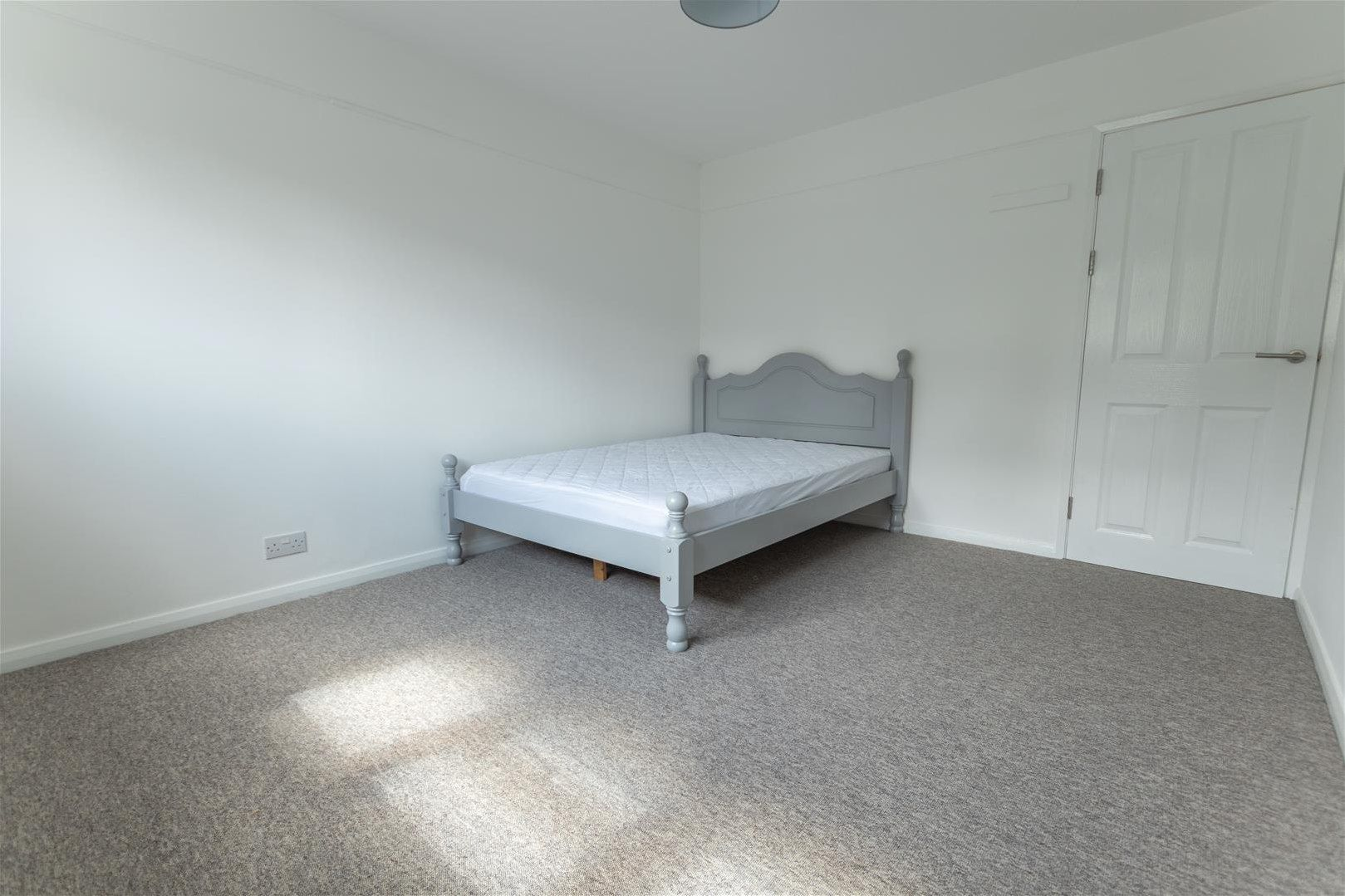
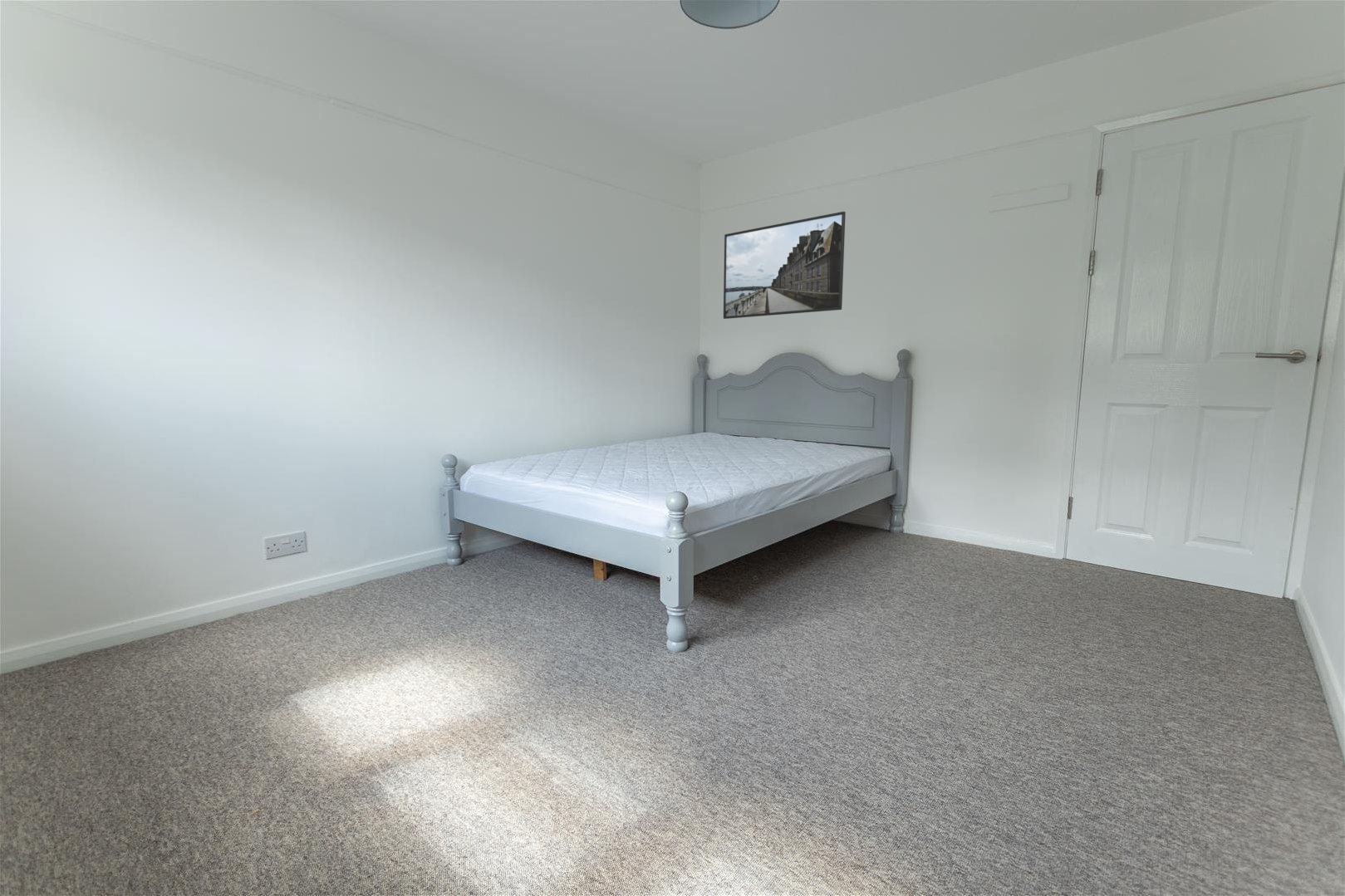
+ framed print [723,211,847,320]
